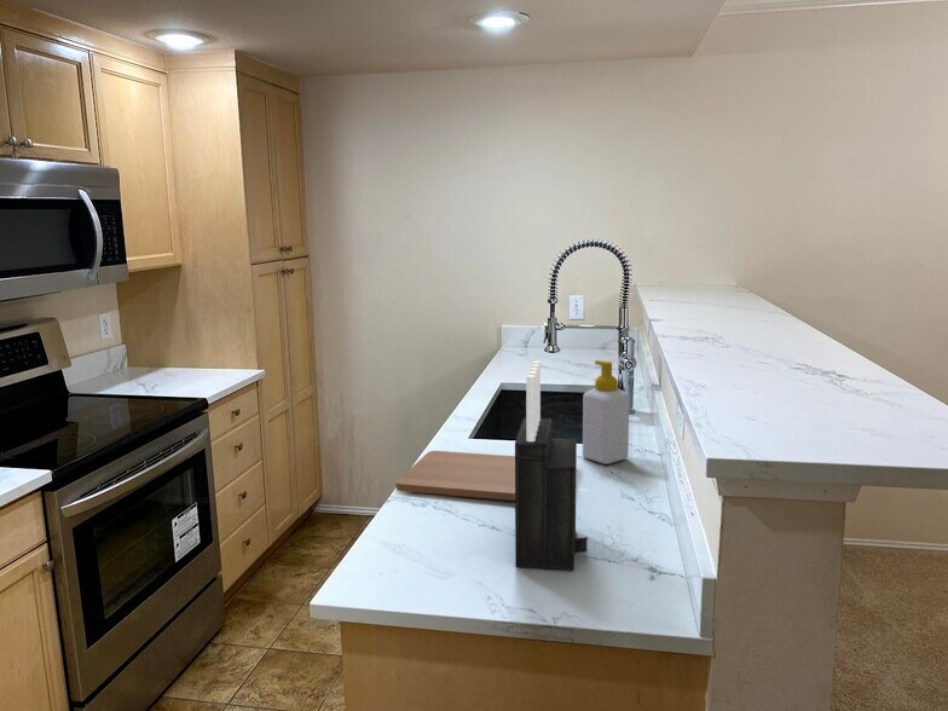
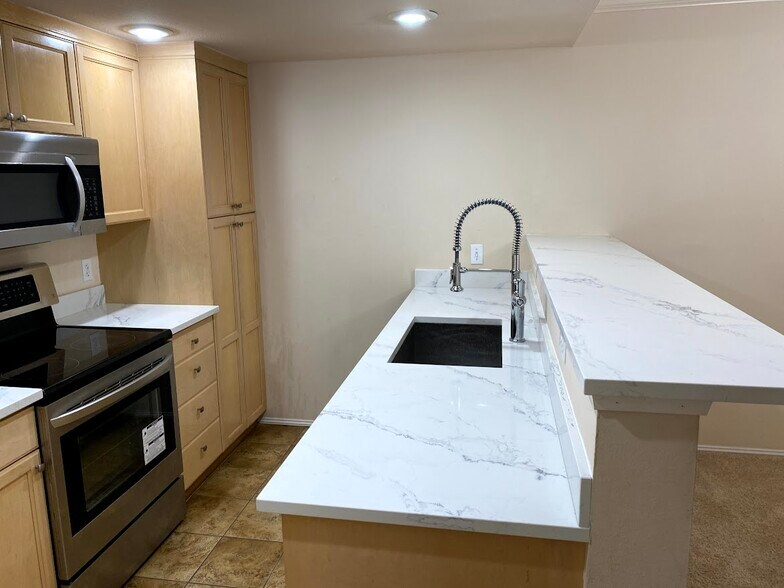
- cutting board [394,450,515,502]
- soap bottle [582,359,631,466]
- knife block [514,360,589,572]
